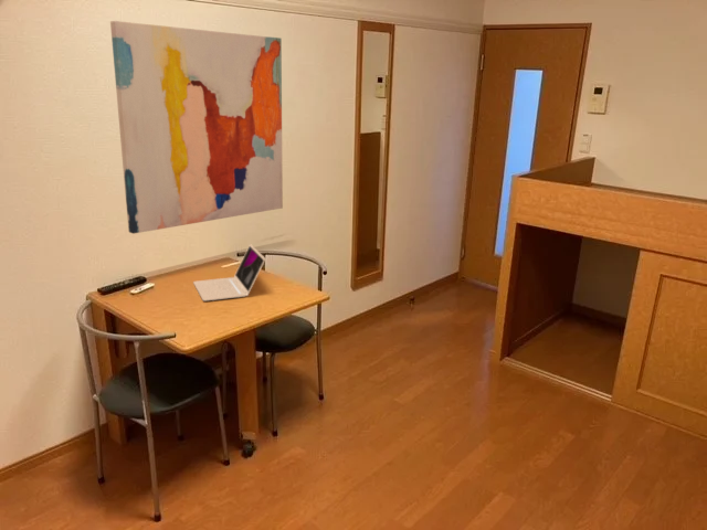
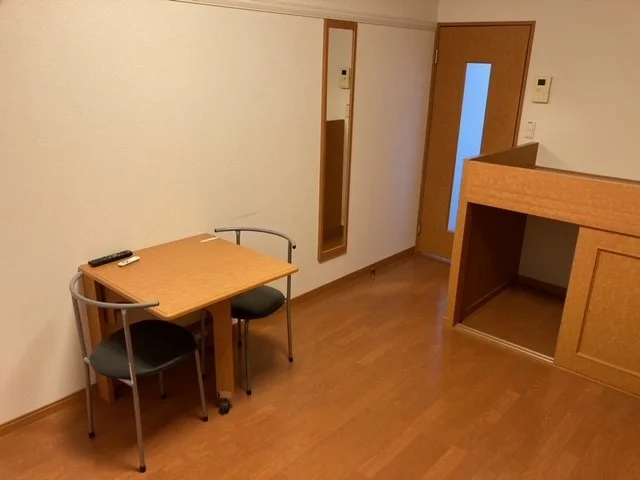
- laptop [192,243,266,303]
- wall art [109,20,284,235]
